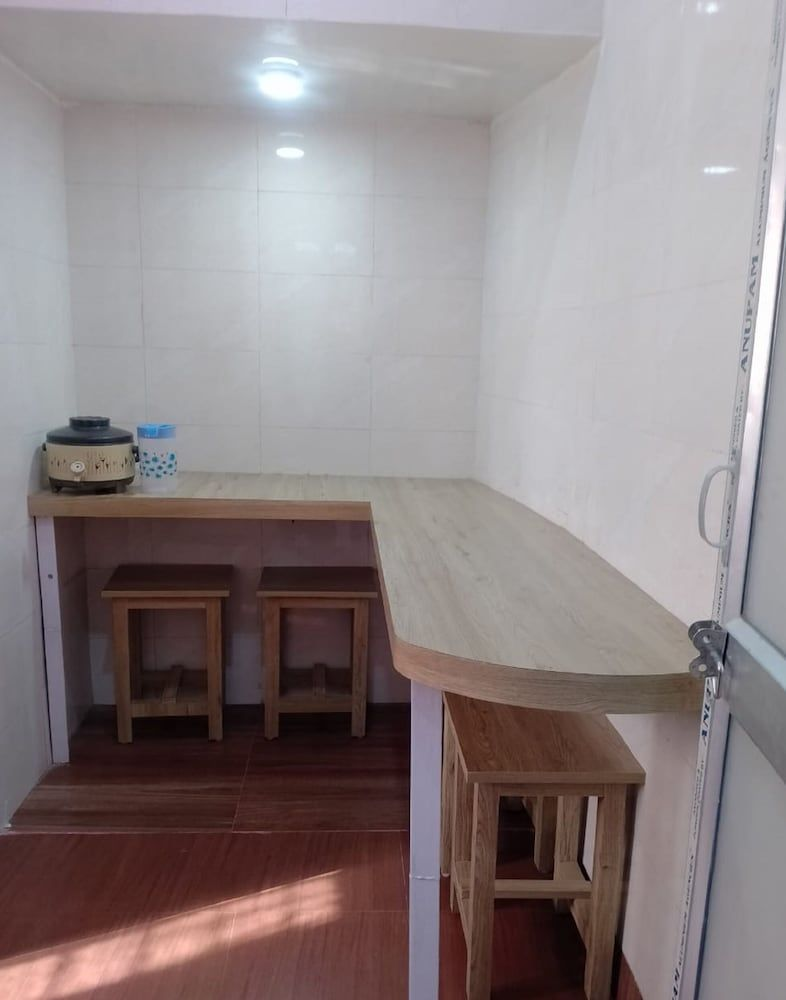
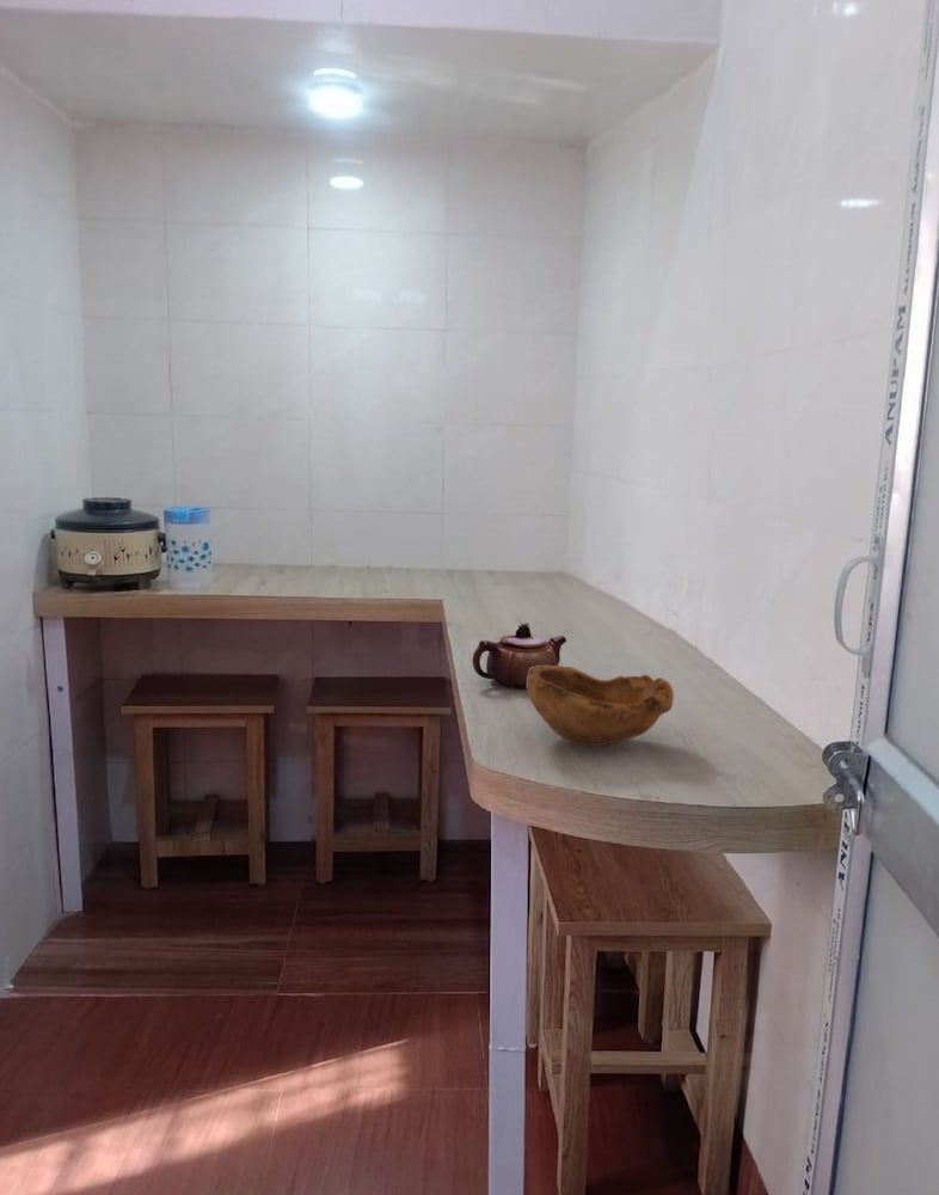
+ bowl [526,664,675,747]
+ teapot [472,621,567,690]
